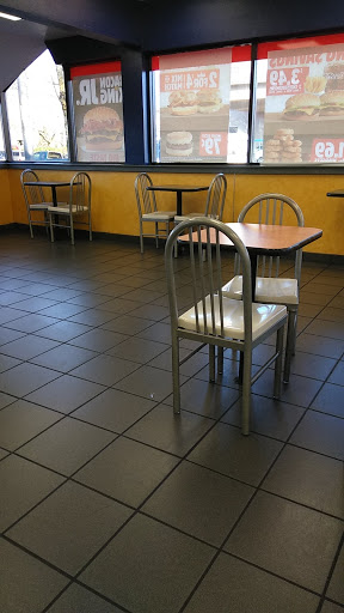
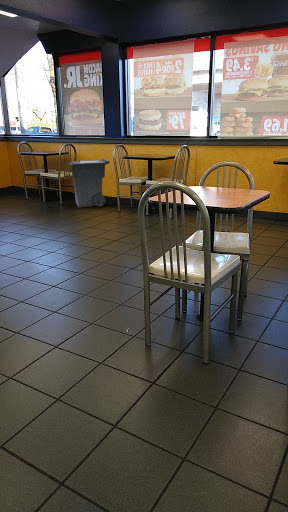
+ trash can [68,158,110,208]
